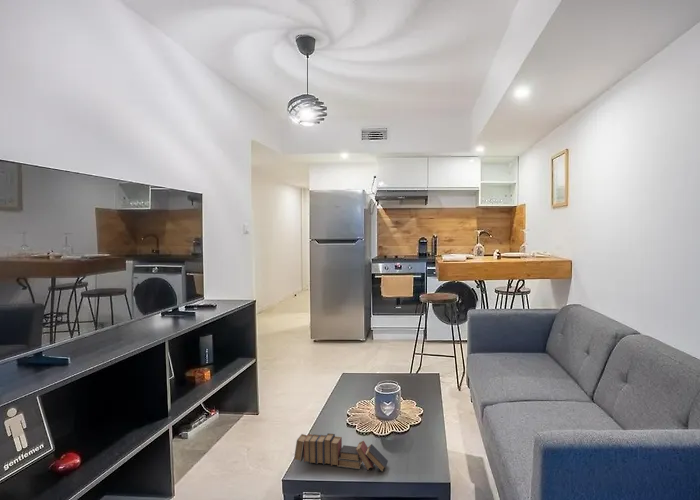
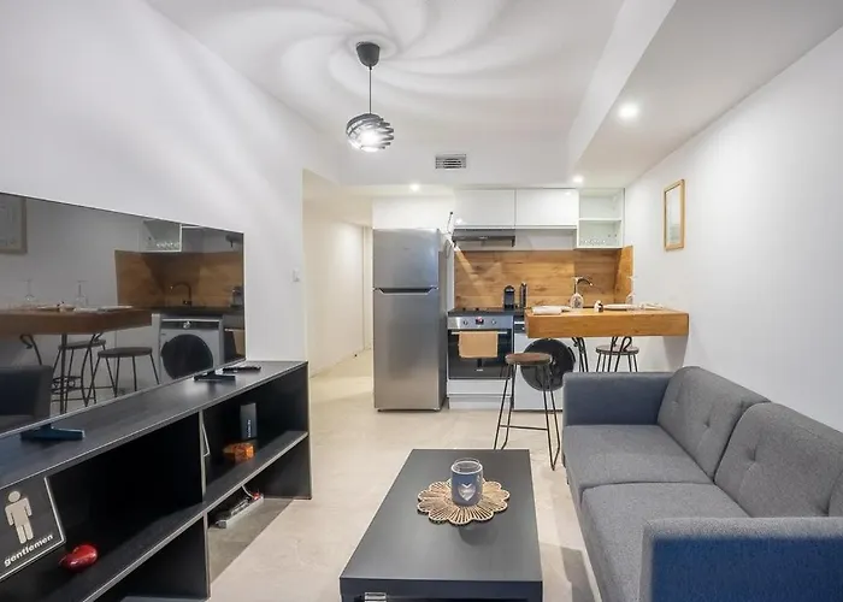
- book [293,432,389,472]
